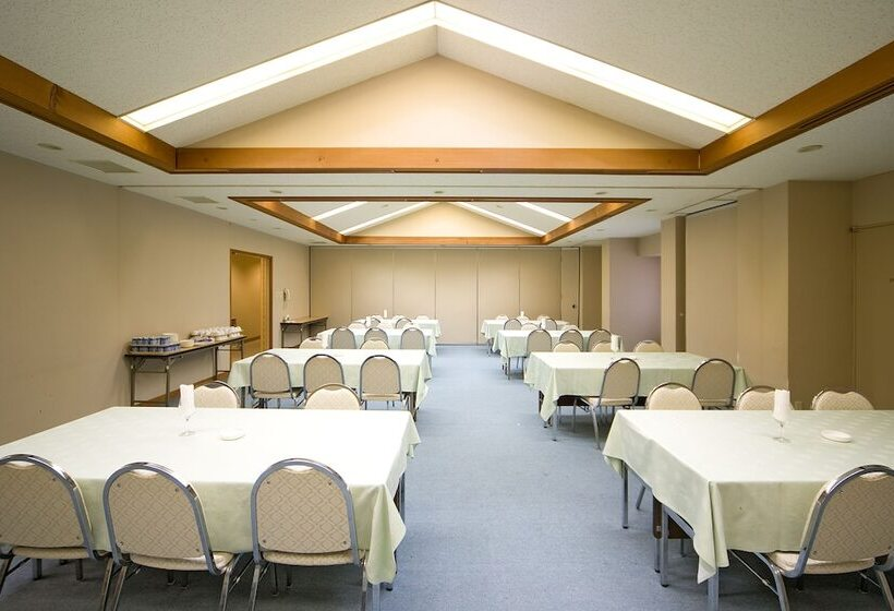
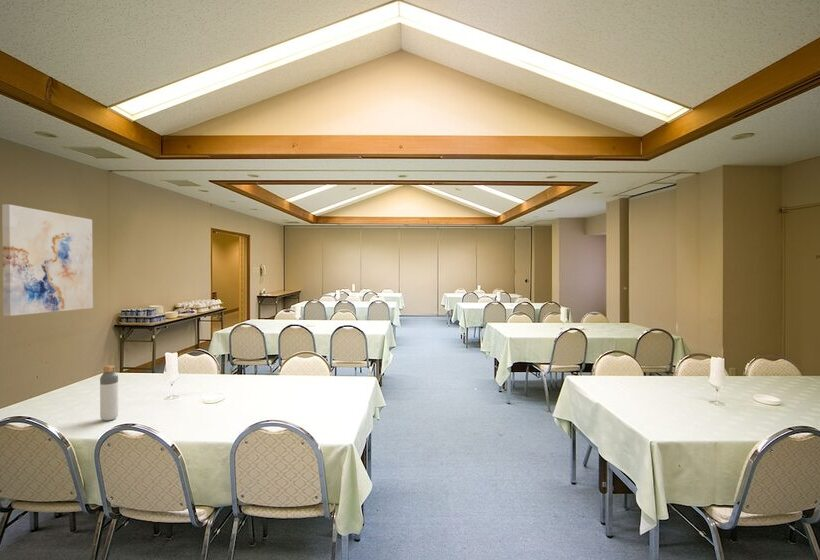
+ wall art [1,203,94,317]
+ bottle [99,364,119,422]
